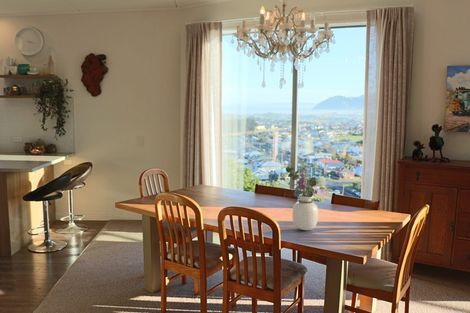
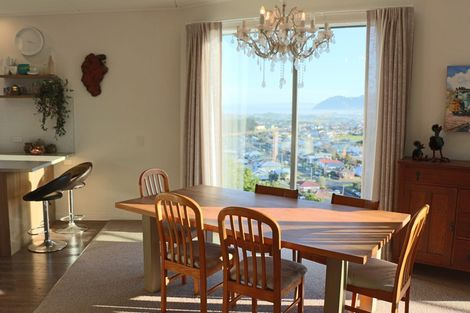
- bouquet [285,159,320,231]
